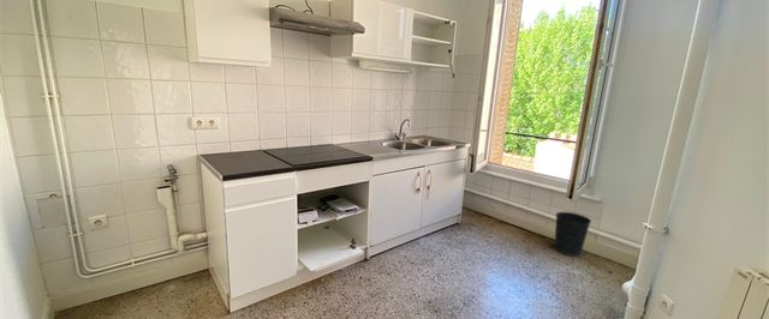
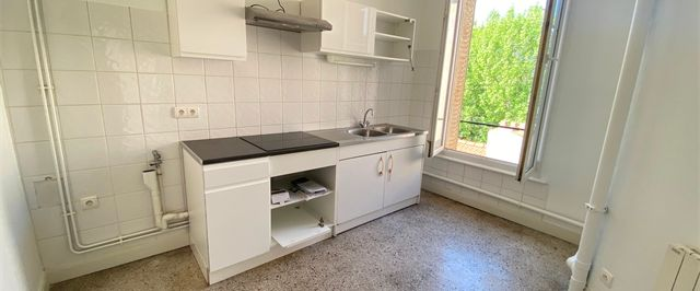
- wastebasket [554,211,592,257]
